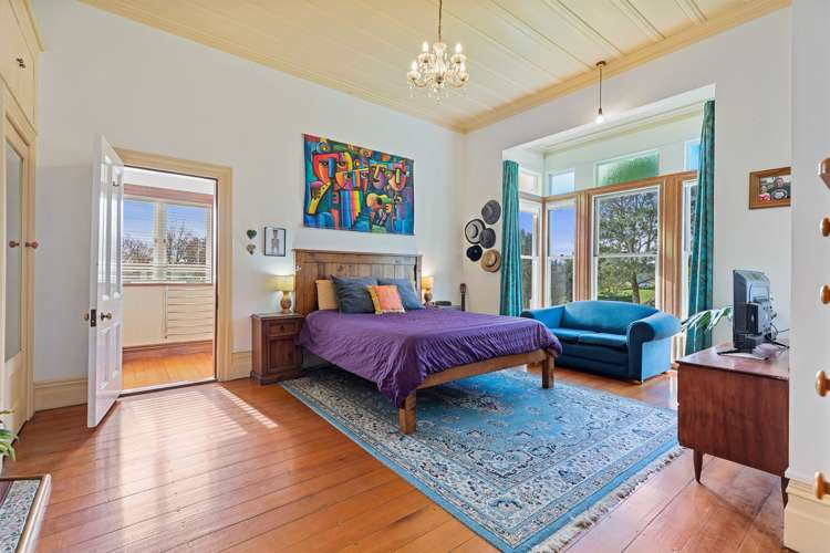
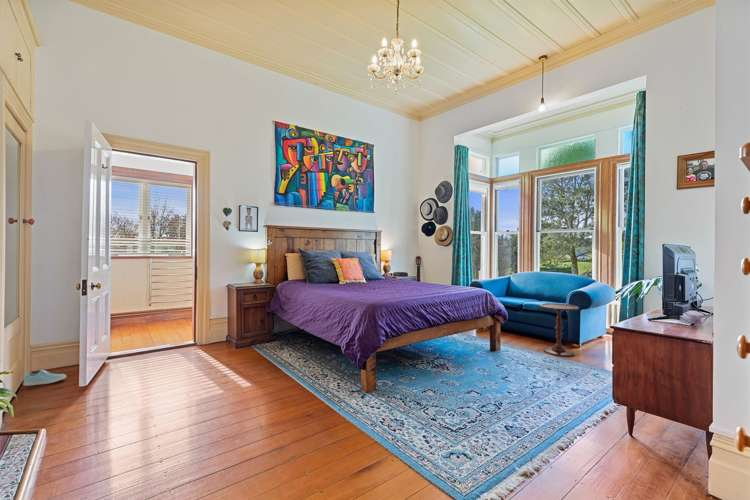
+ sneaker [22,369,67,387]
+ side table [539,302,580,358]
